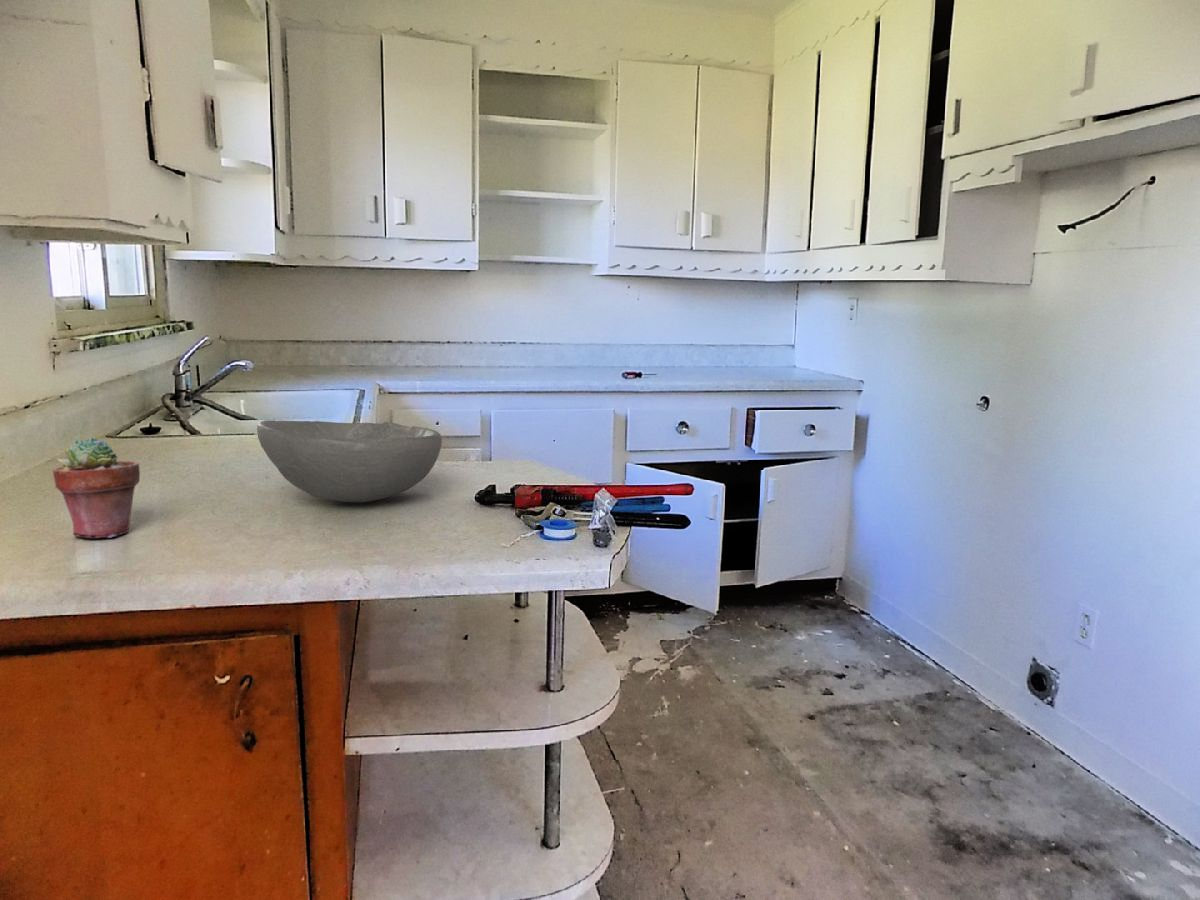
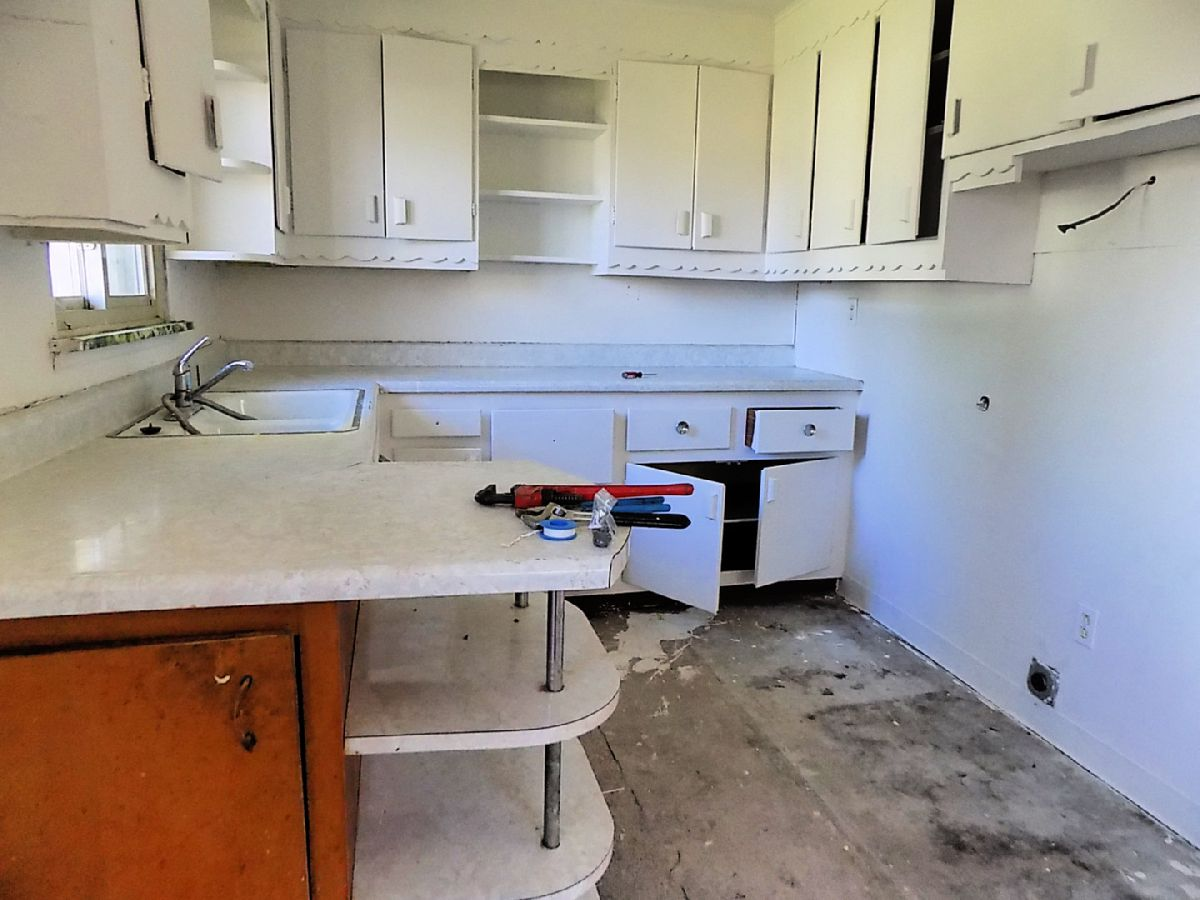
- potted succulent [52,436,141,539]
- bowl [256,419,443,503]
